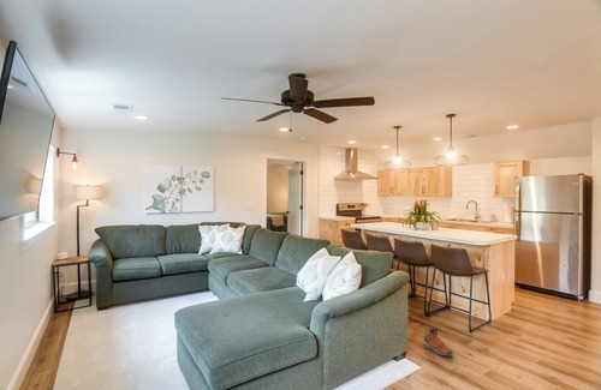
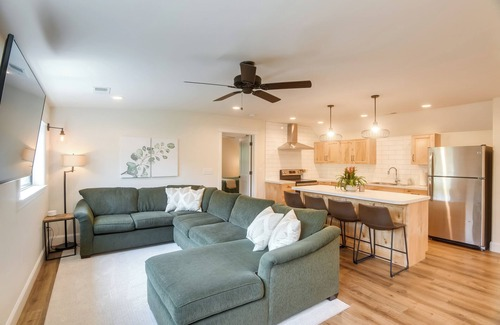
- sneaker [423,328,454,356]
